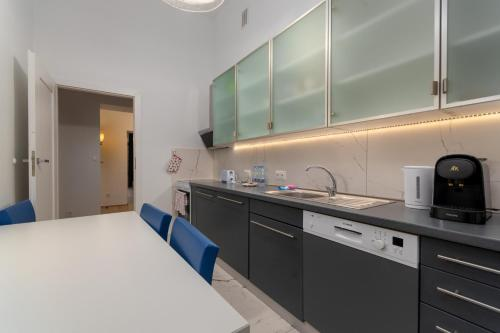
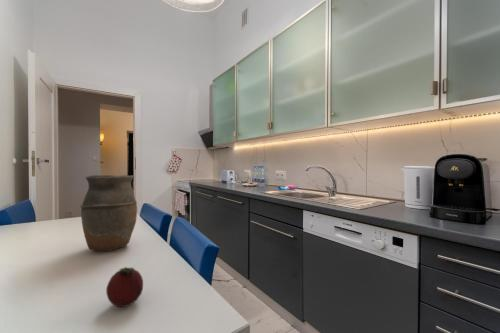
+ fruit [105,266,144,308]
+ vase [79,174,138,252]
